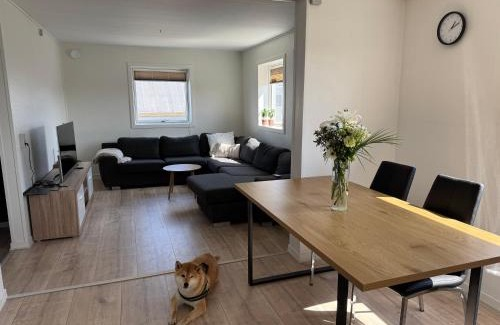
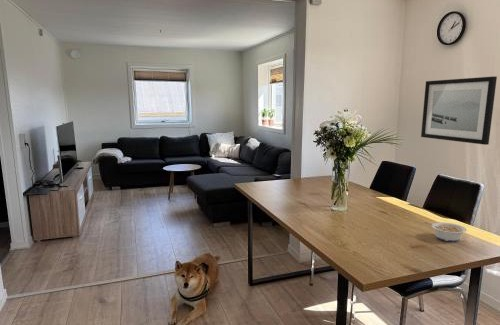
+ legume [424,221,468,242]
+ wall art [420,75,498,146]
